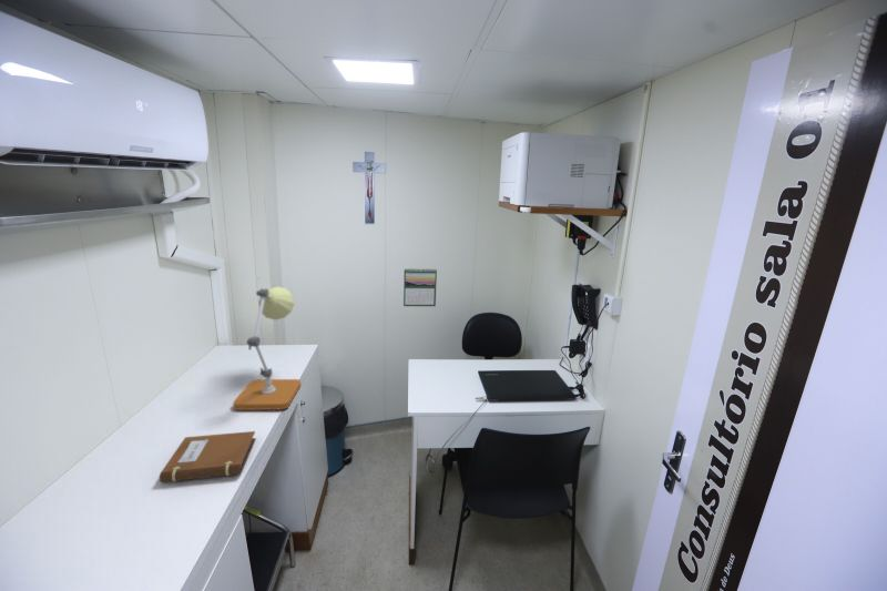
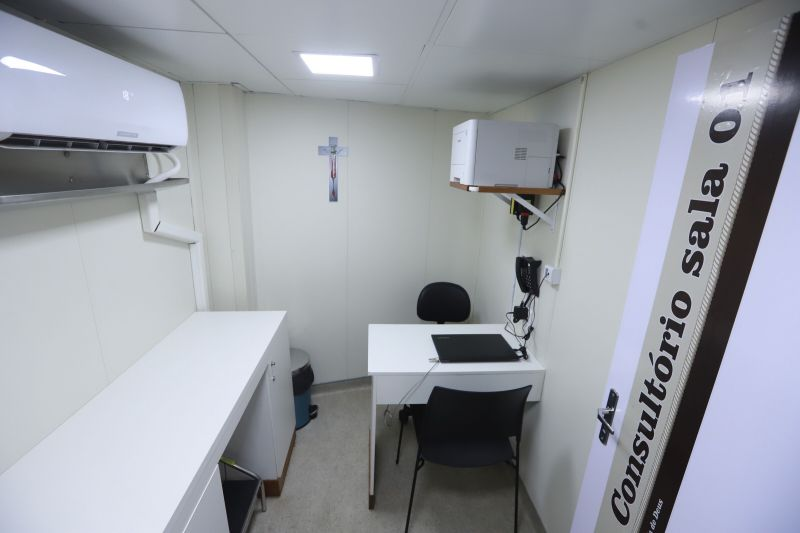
- notebook [159,430,257,483]
- desk lamp [232,286,302,411]
- calendar [402,267,438,307]
